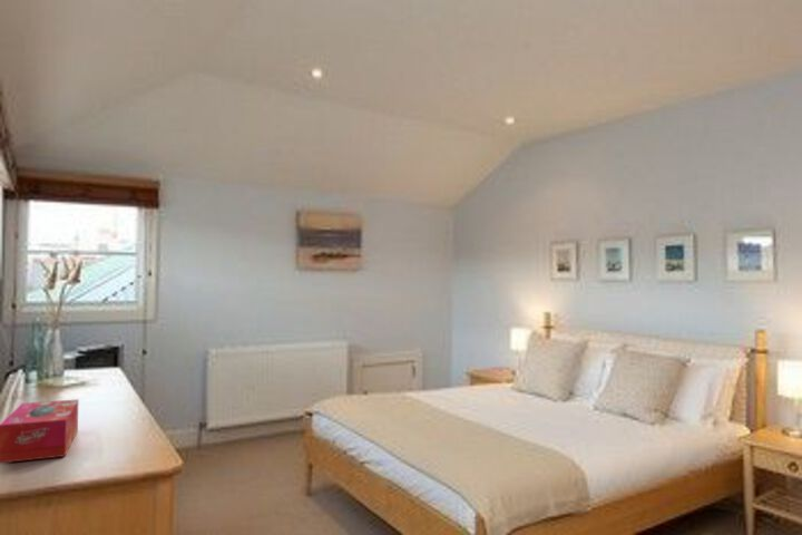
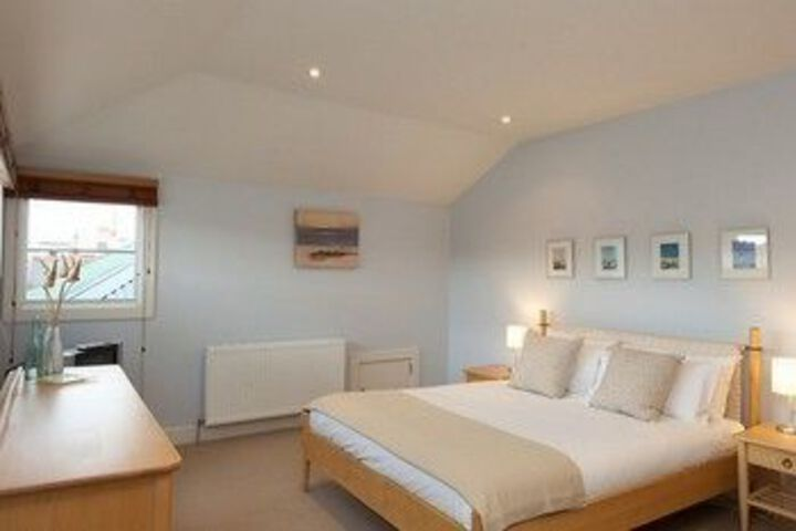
- tissue box [0,398,79,464]
